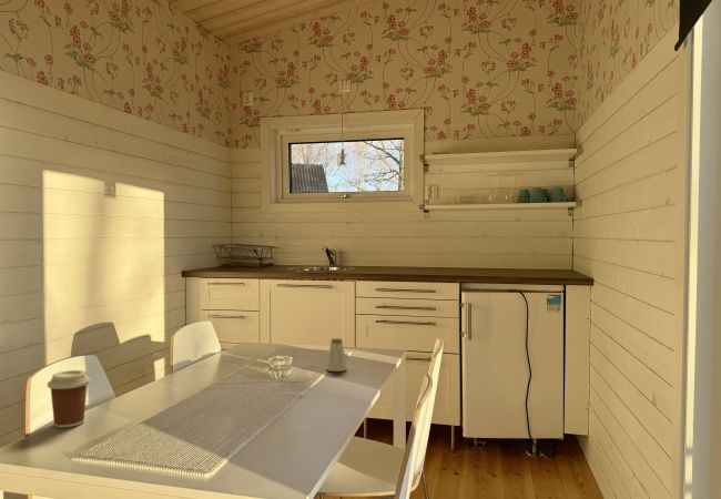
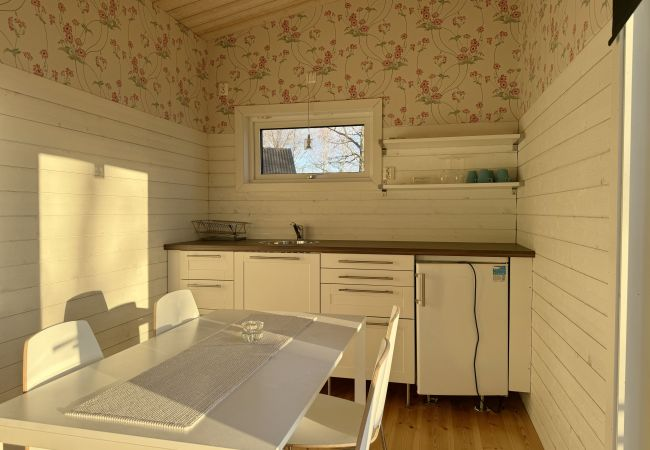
- saltshaker [325,337,348,373]
- coffee cup [47,369,91,429]
